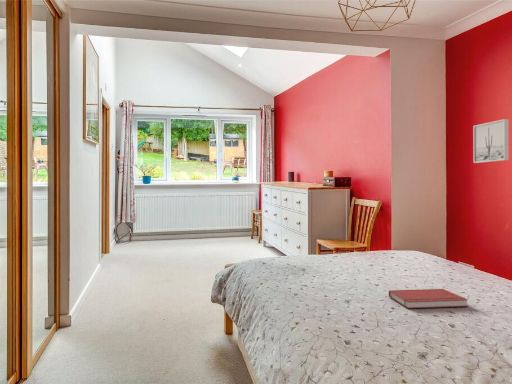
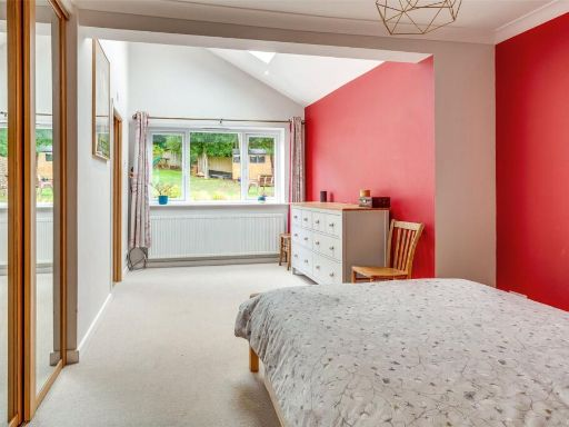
- book [388,288,469,309]
- wall art [472,118,510,164]
